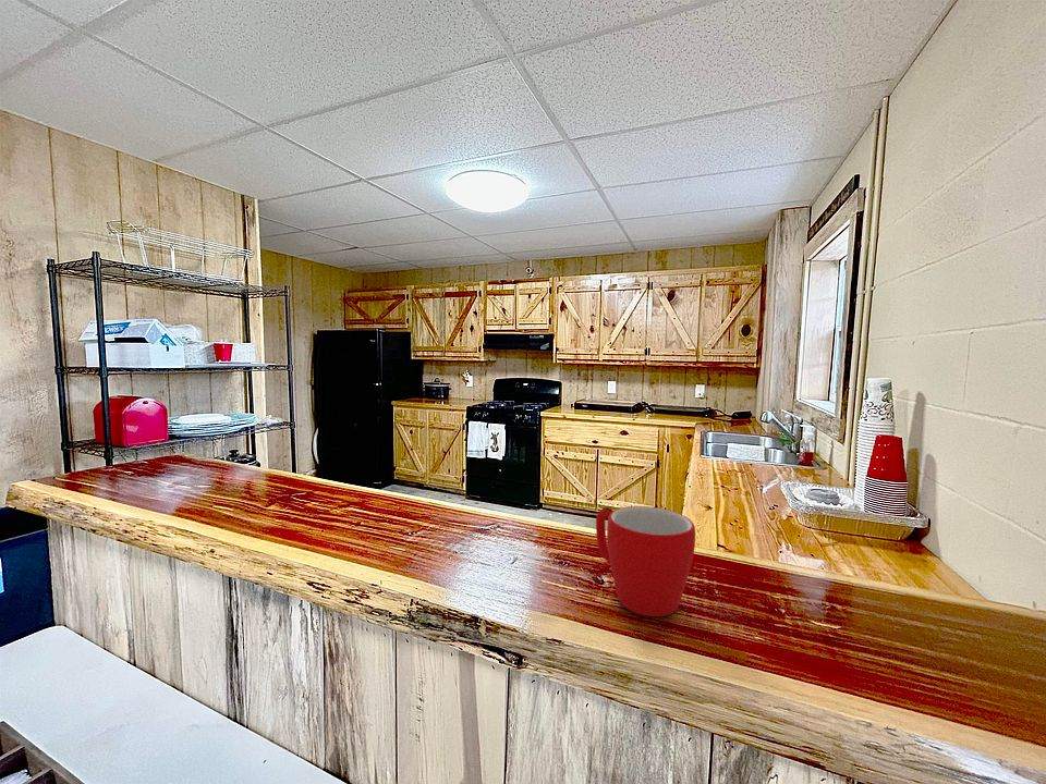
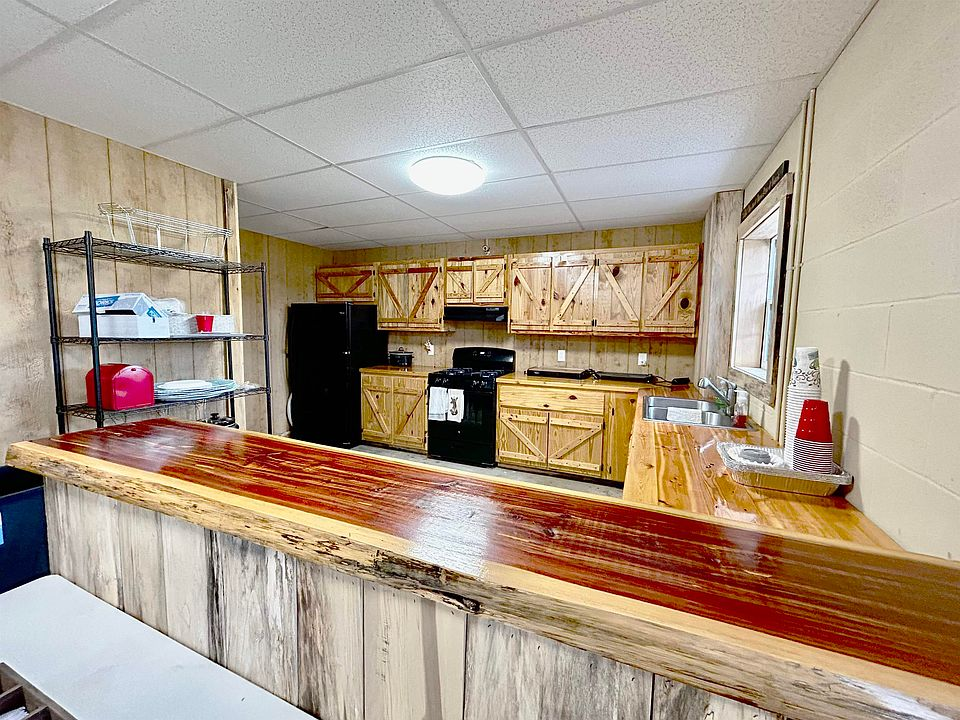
- mug [595,505,696,617]
